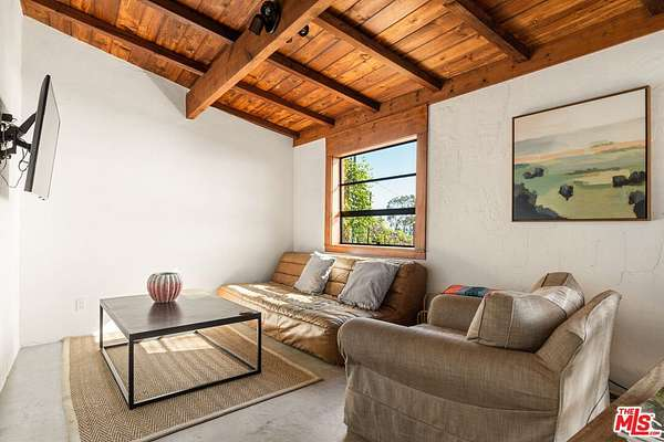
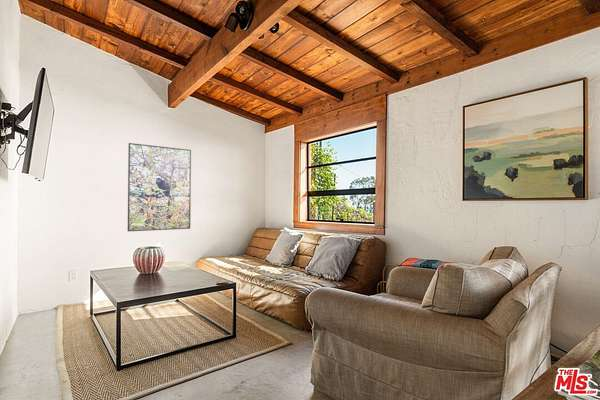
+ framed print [127,142,192,232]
